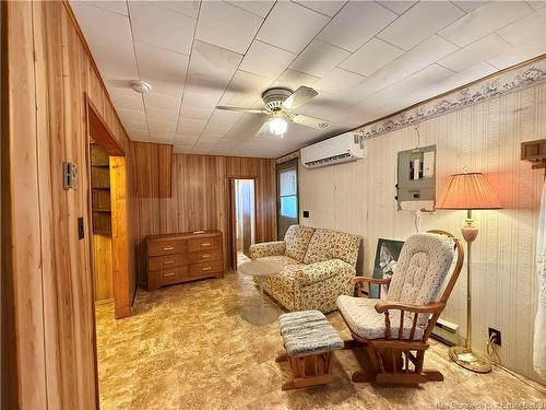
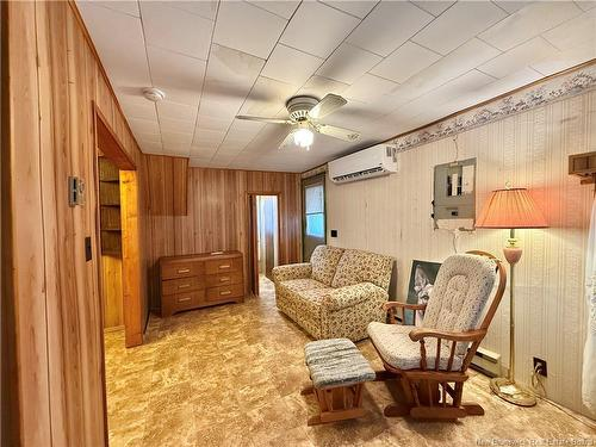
- side table [236,259,285,326]
